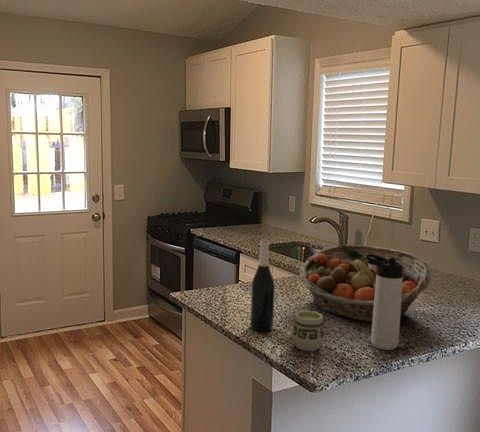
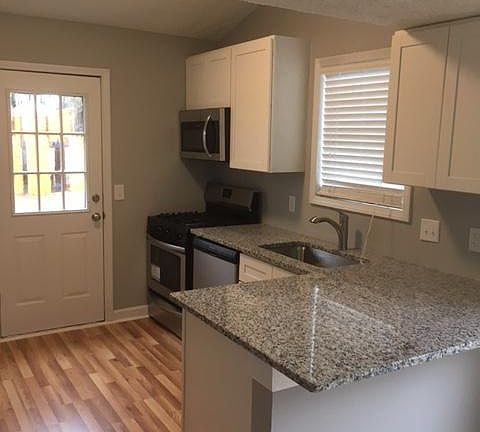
- cup [291,310,325,352]
- wine bottle [249,239,276,332]
- fruit basket [299,244,432,323]
- thermos bottle [366,254,403,351]
